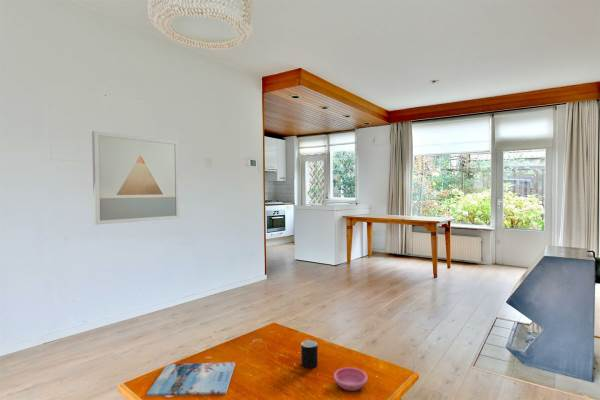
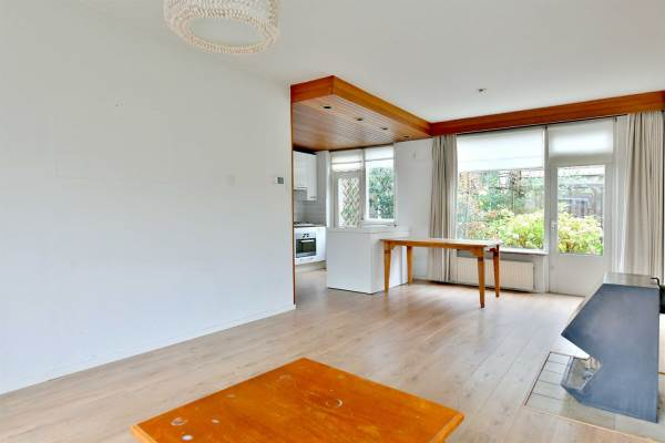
- cup [300,339,319,369]
- saucer [333,366,368,392]
- wall art [91,130,180,226]
- magazine [145,361,236,397]
